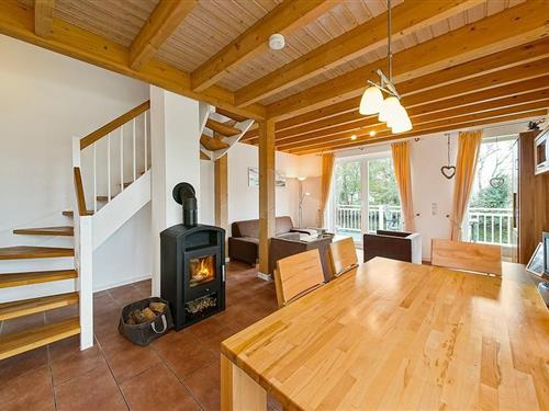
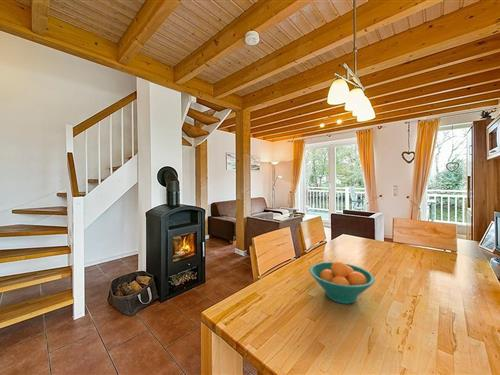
+ fruit bowl [308,260,376,305]
